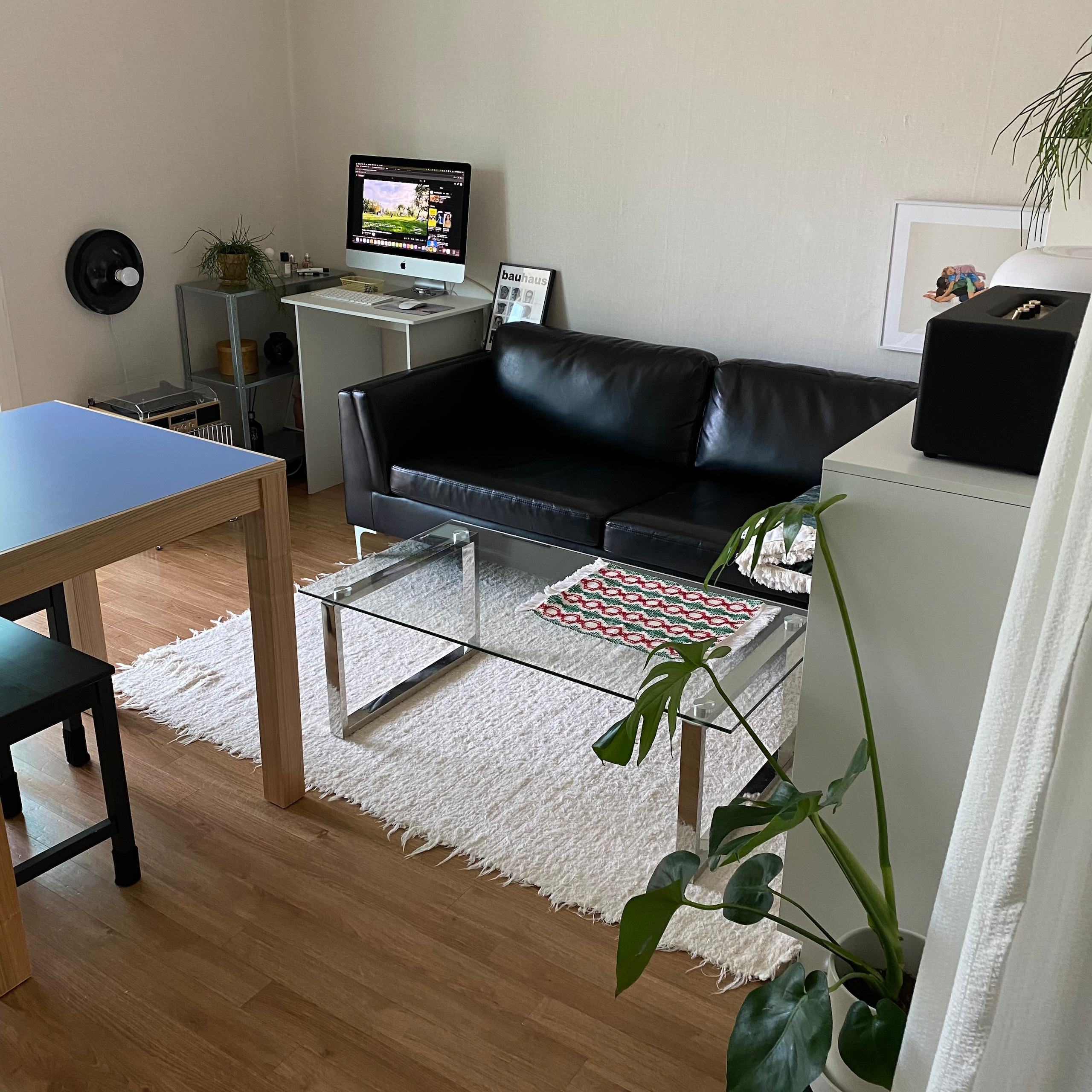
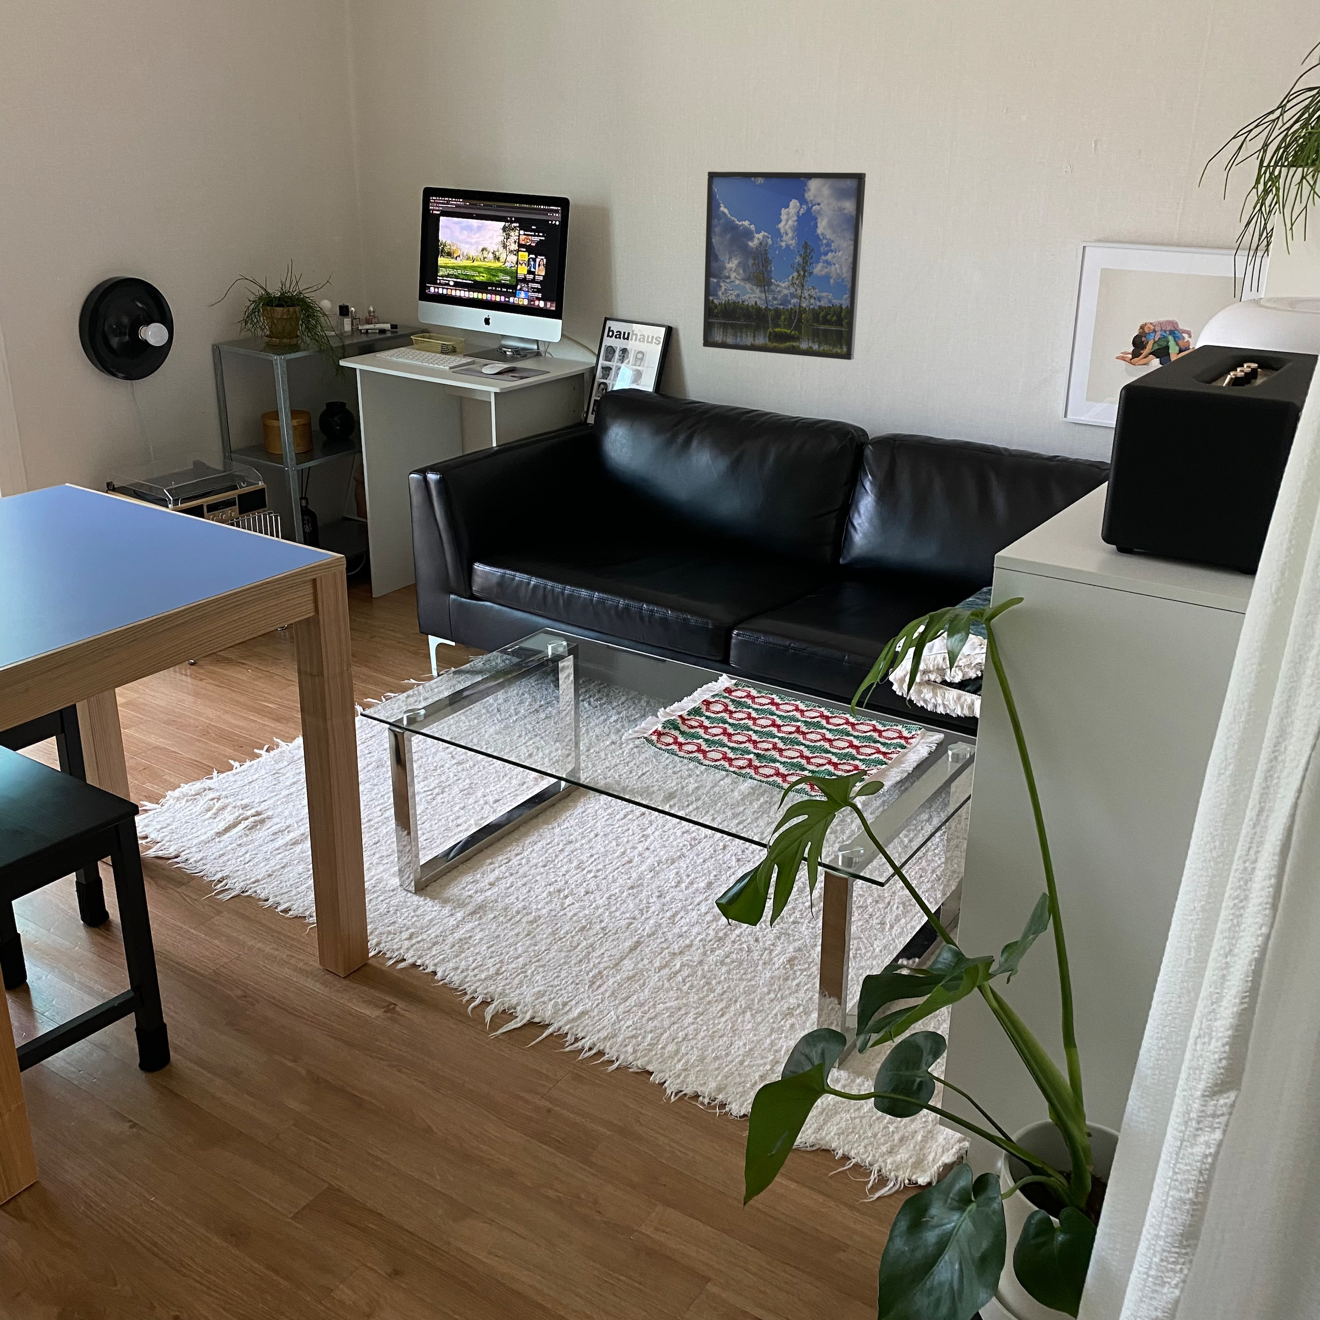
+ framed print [702,172,867,360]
